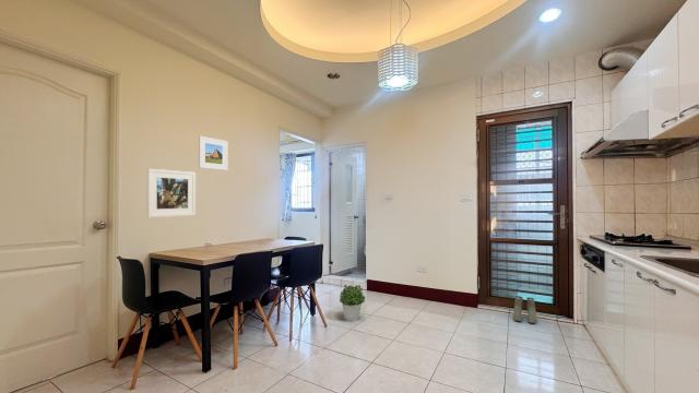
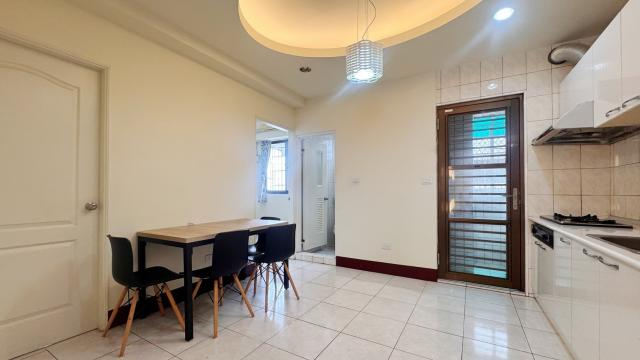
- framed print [198,135,228,171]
- potted plant [339,284,366,322]
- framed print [146,168,197,218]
- boots [512,295,537,324]
